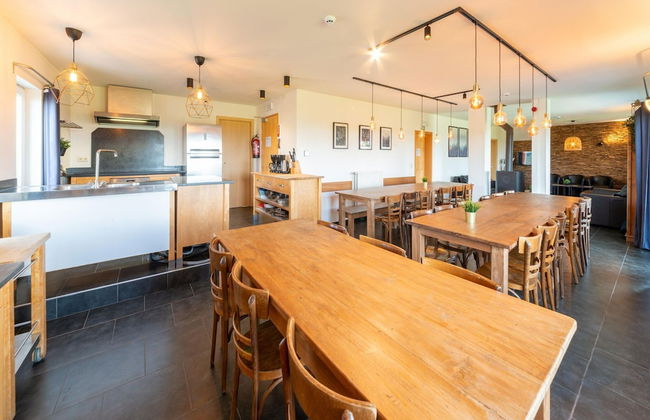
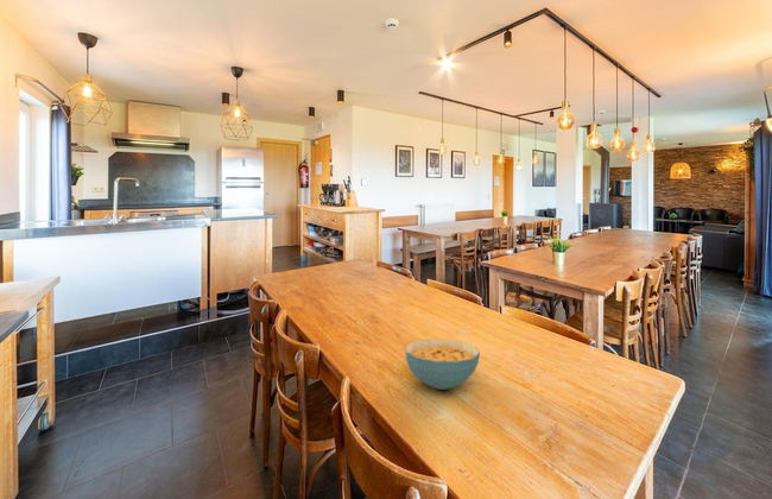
+ cereal bowl [404,337,481,391]
